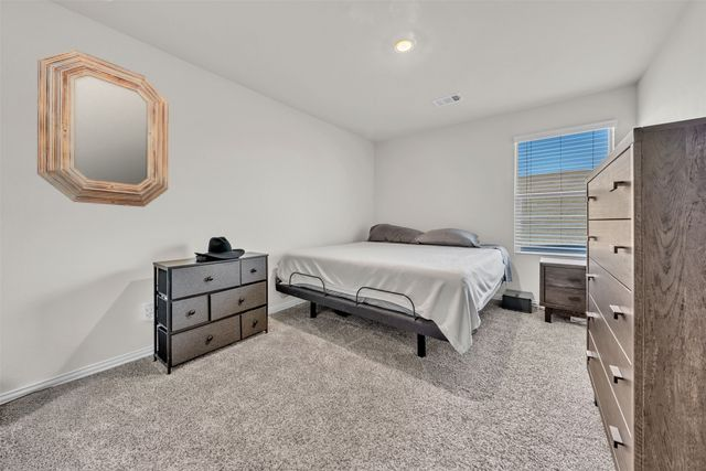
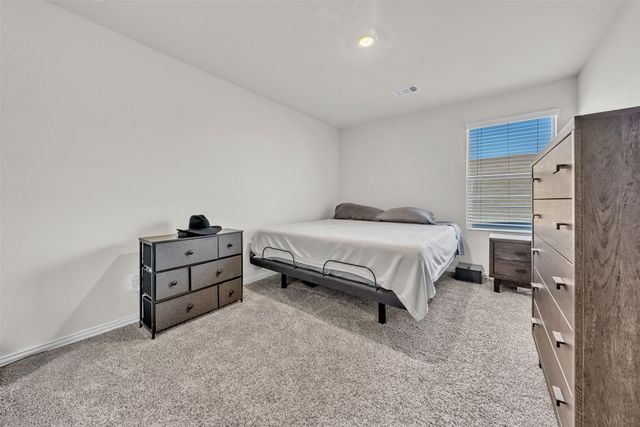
- home mirror [36,49,170,207]
